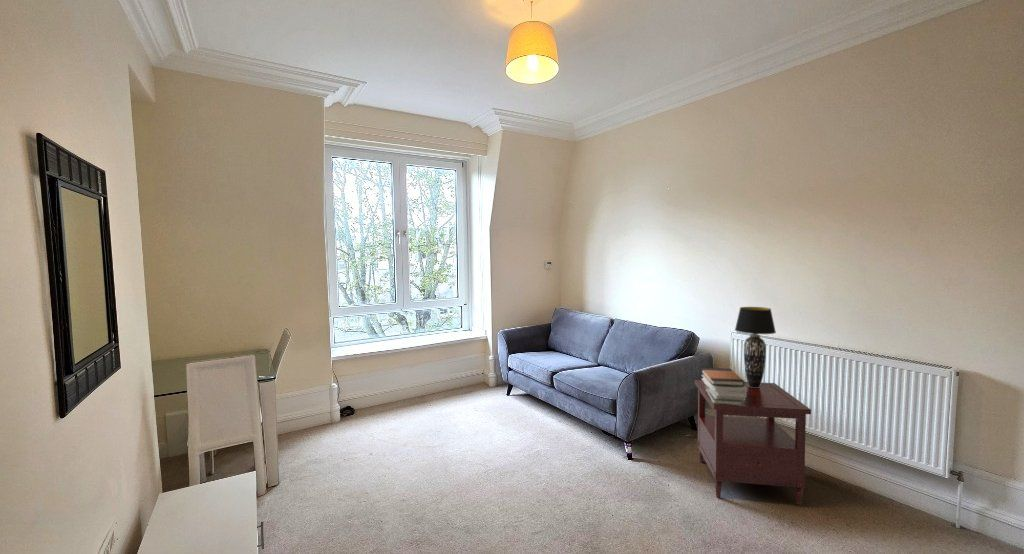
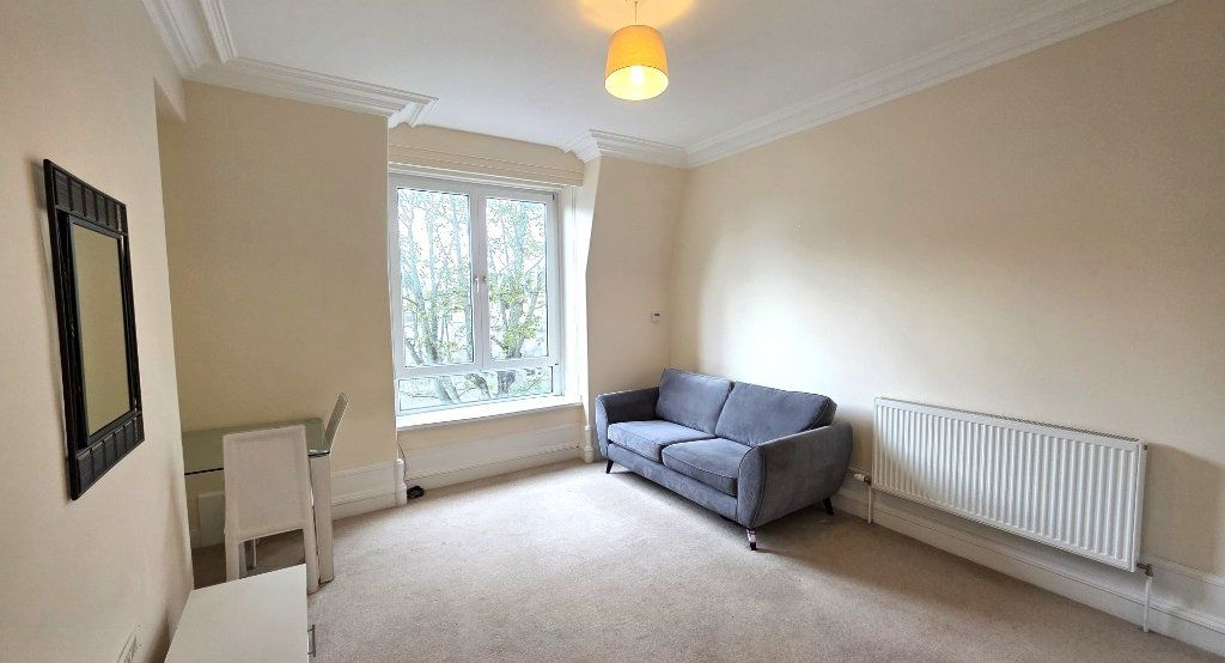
- side table [694,379,812,506]
- table lamp [734,306,777,388]
- book stack [700,367,746,406]
